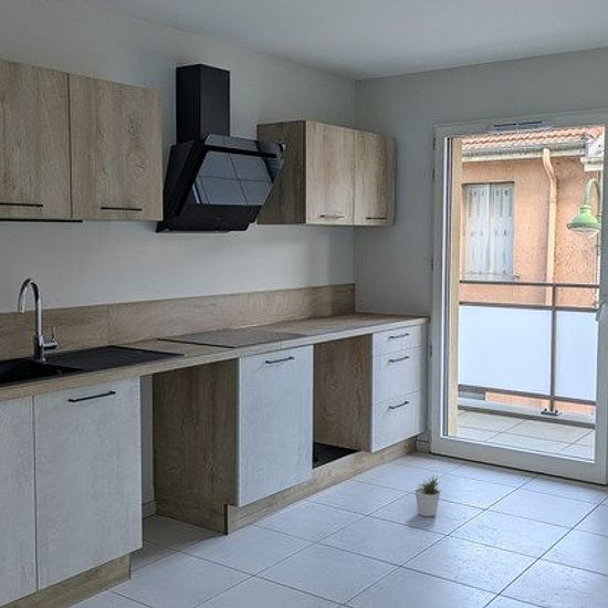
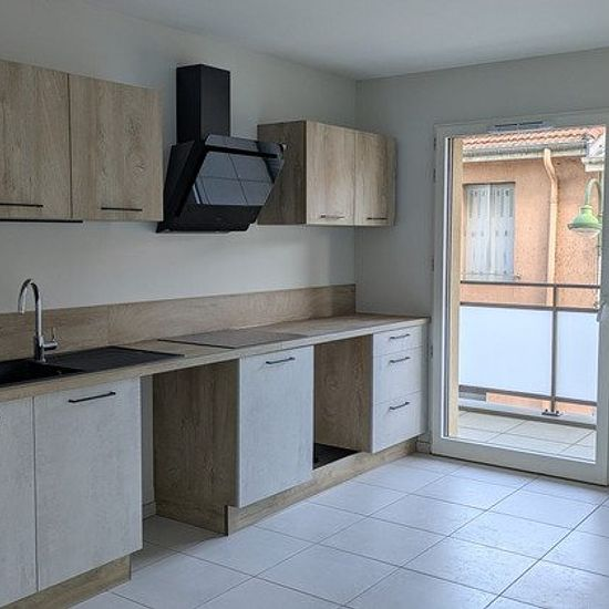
- potted plant [413,475,443,517]
